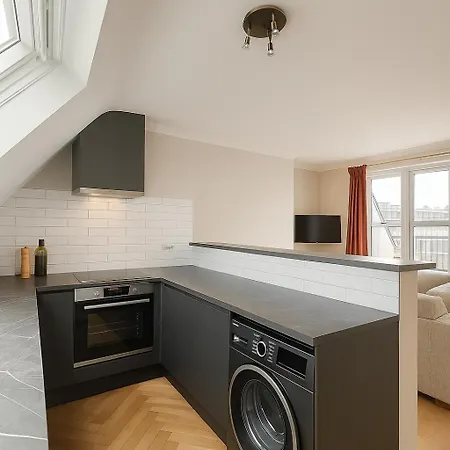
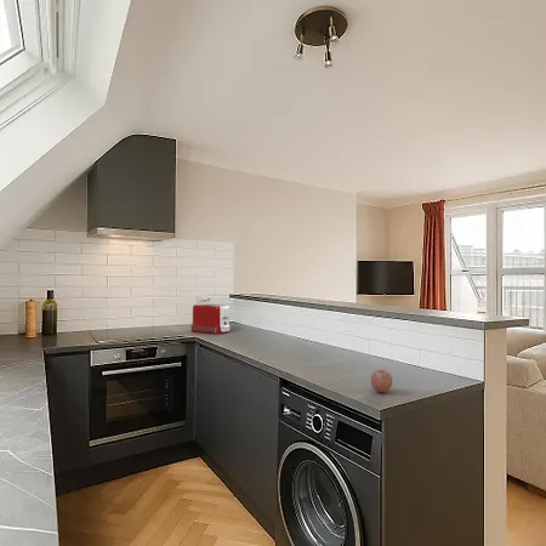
+ fruit [370,368,393,393]
+ toaster [190,303,232,335]
